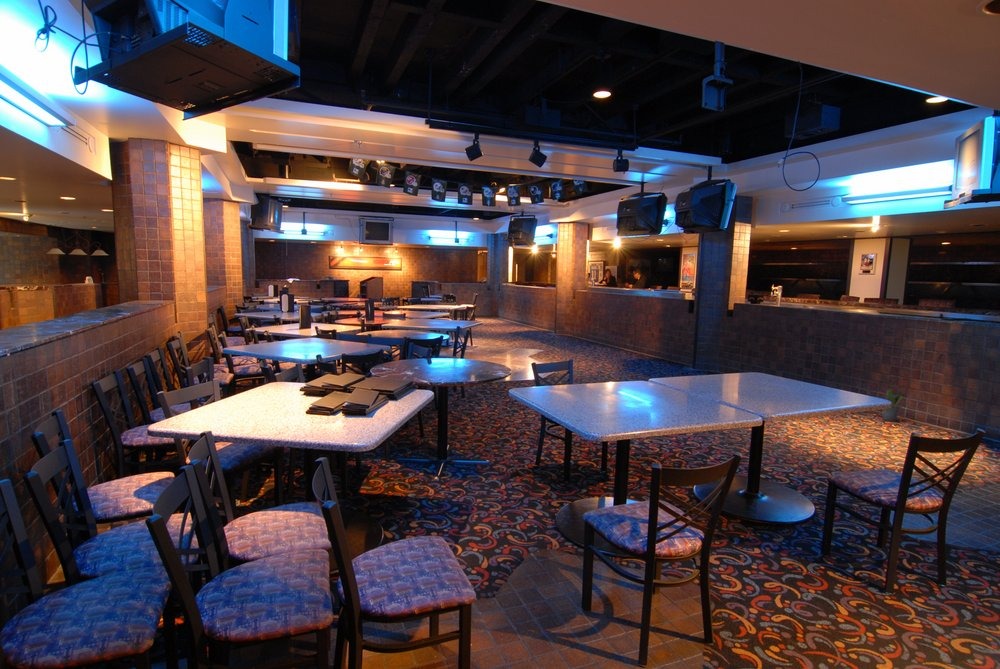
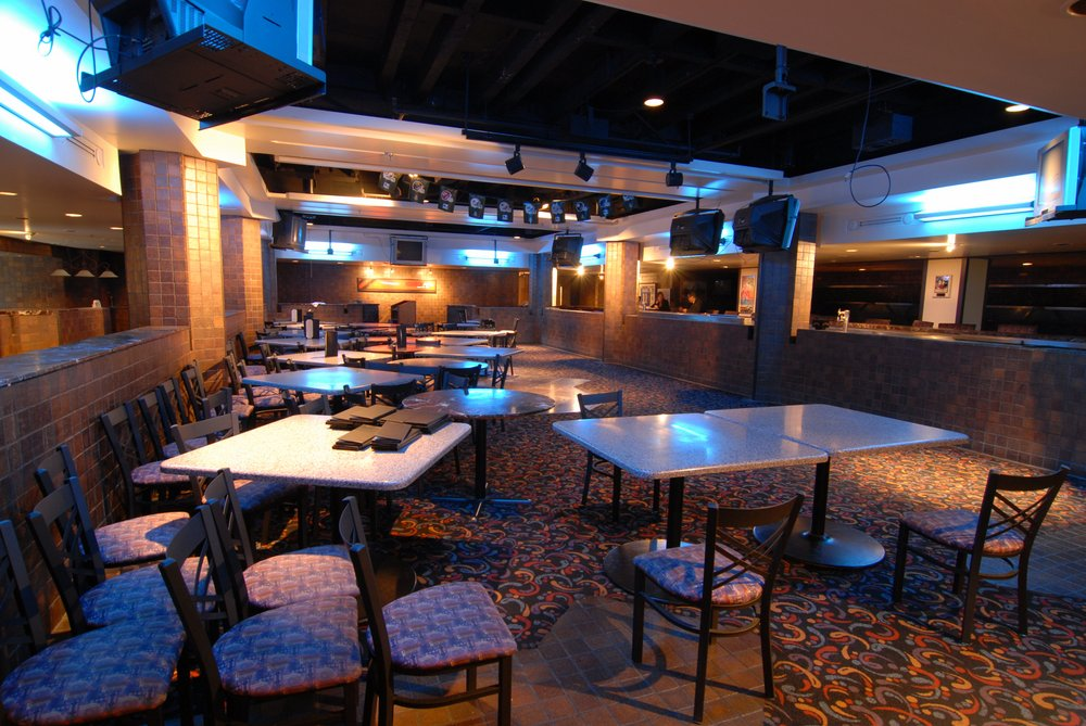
- potted plant [882,387,903,422]
